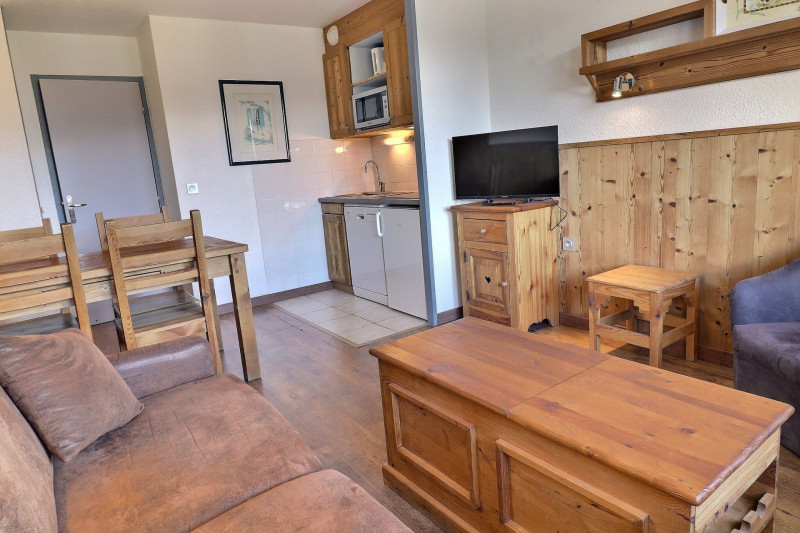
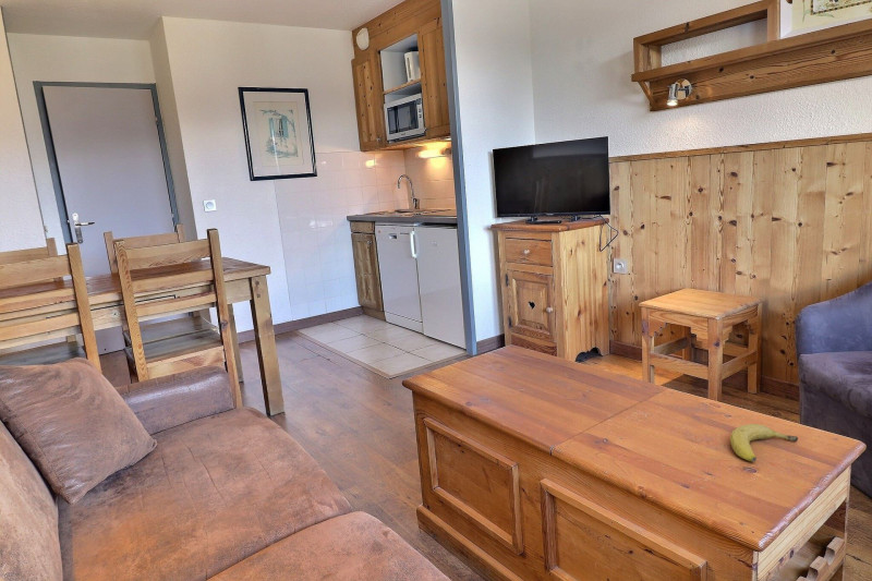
+ fruit [729,423,799,463]
